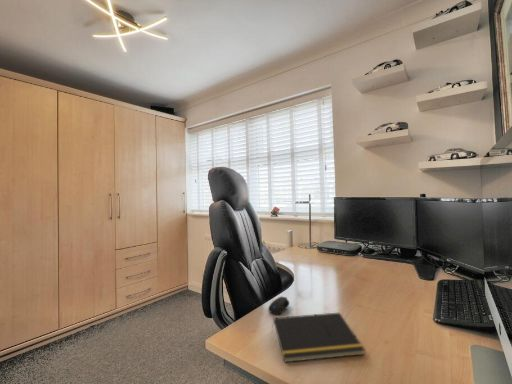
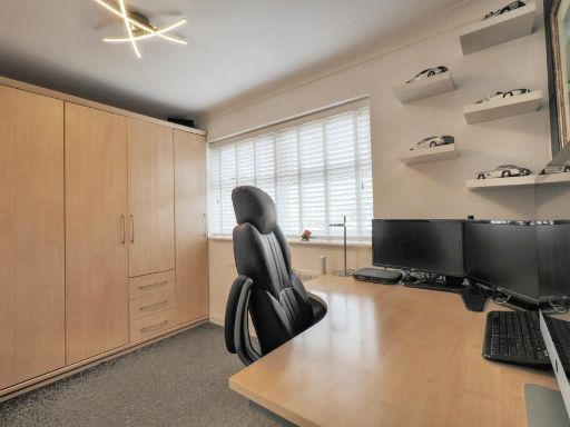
- computer mouse [267,296,290,315]
- notepad [271,312,366,363]
